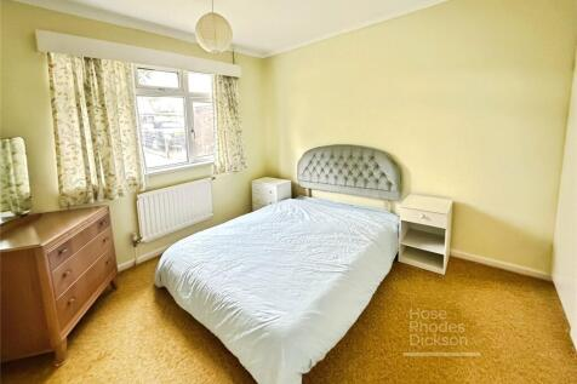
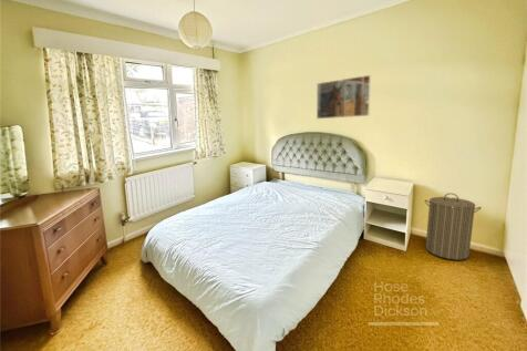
+ laundry hamper [424,192,483,261]
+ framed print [316,74,372,120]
